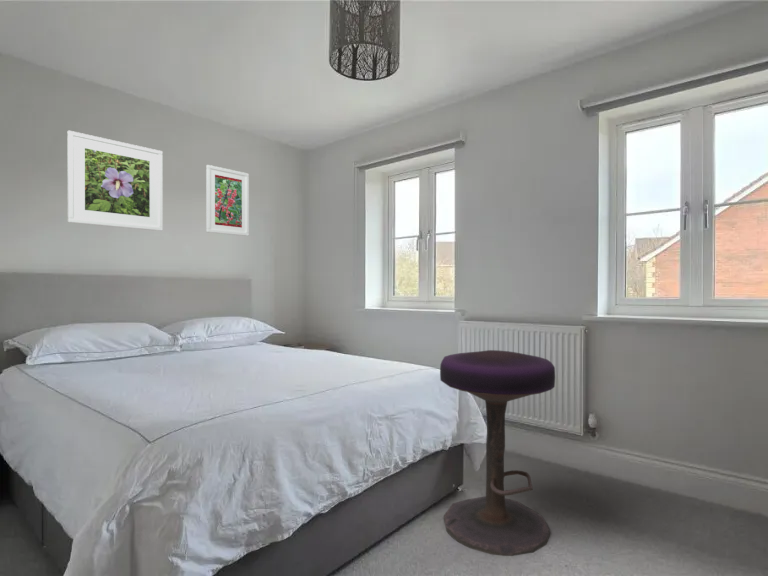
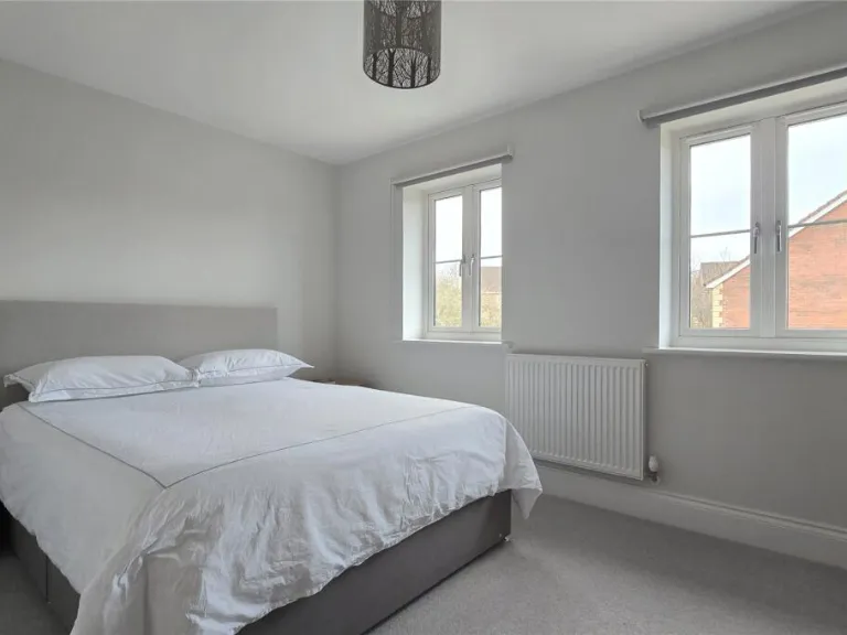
- stool [439,349,556,557]
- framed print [205,164,250,237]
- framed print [67,130,164,232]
